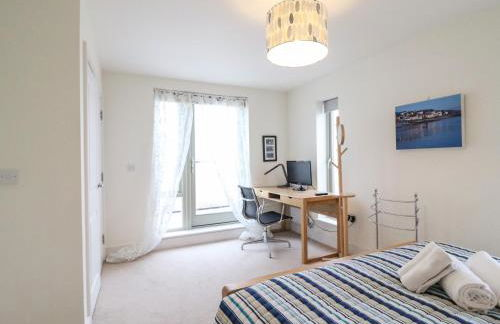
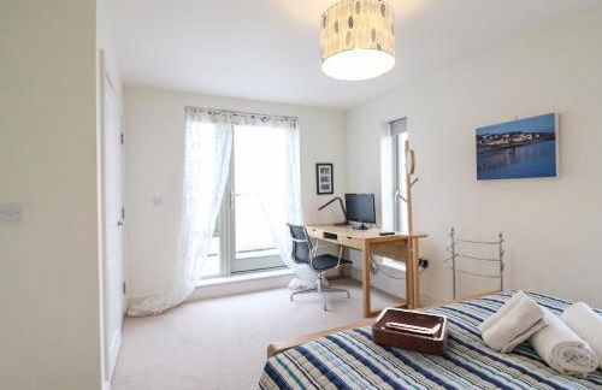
+ decorative tray [371,307,449,356]
